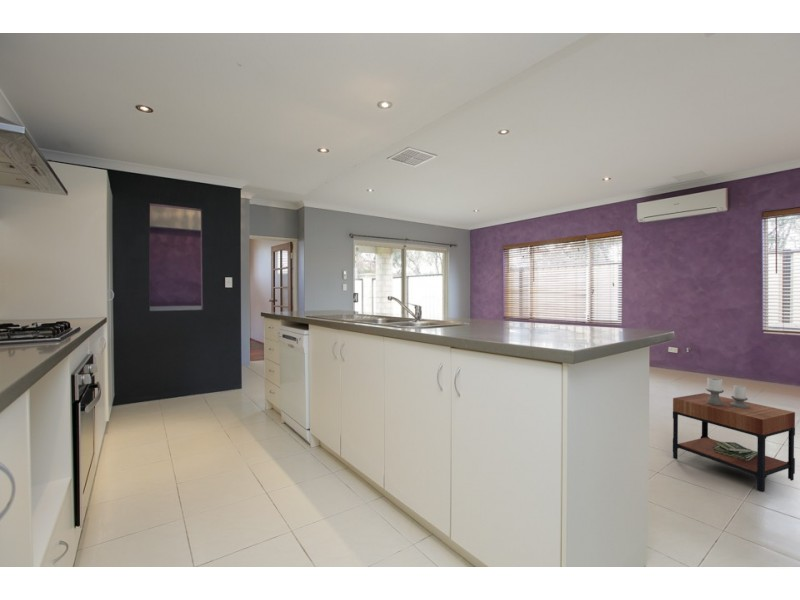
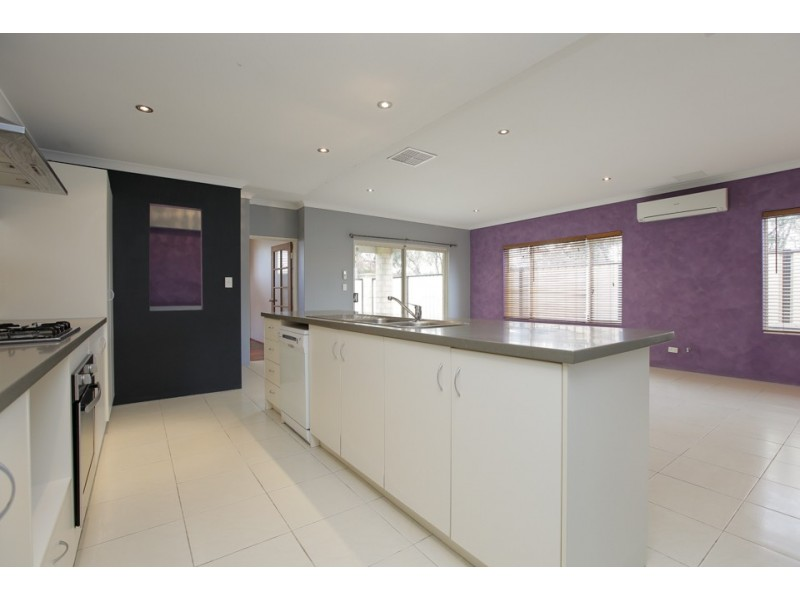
- side table [672,377,796,493]
